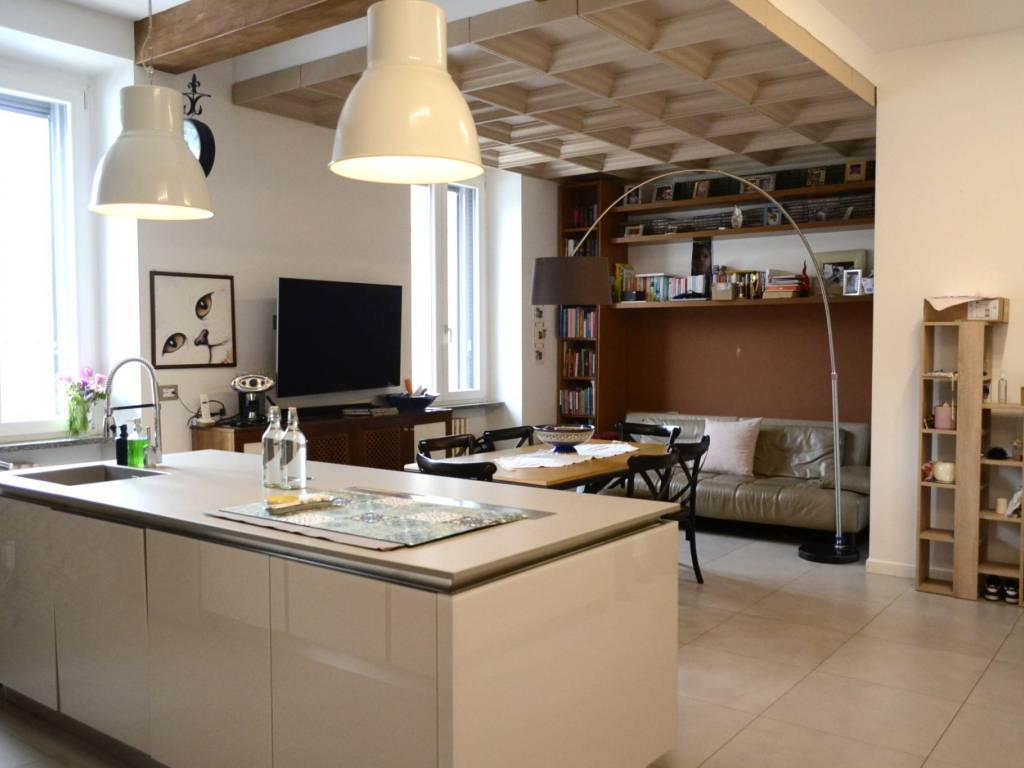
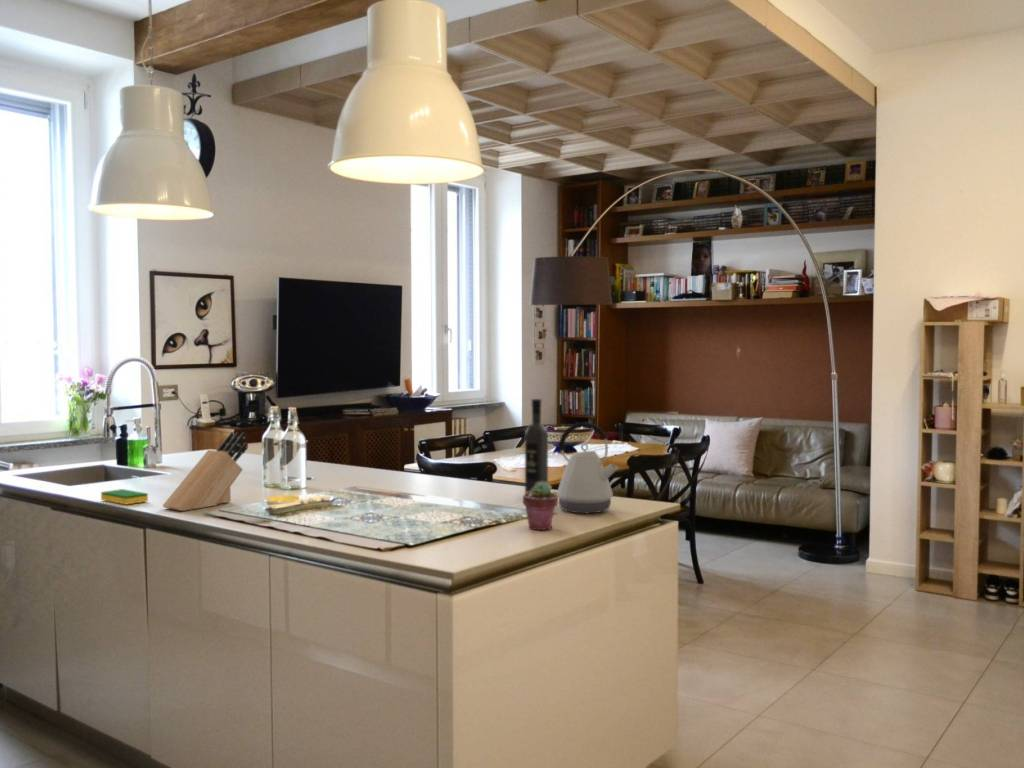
+ dish sponge [100,488,149,506]
+ kettle [555,421,619,514]
+ wine bottle [524,398,549,494]
+ potted succulent [522,481,559,531]
+ knife block [162,431,249,512]
